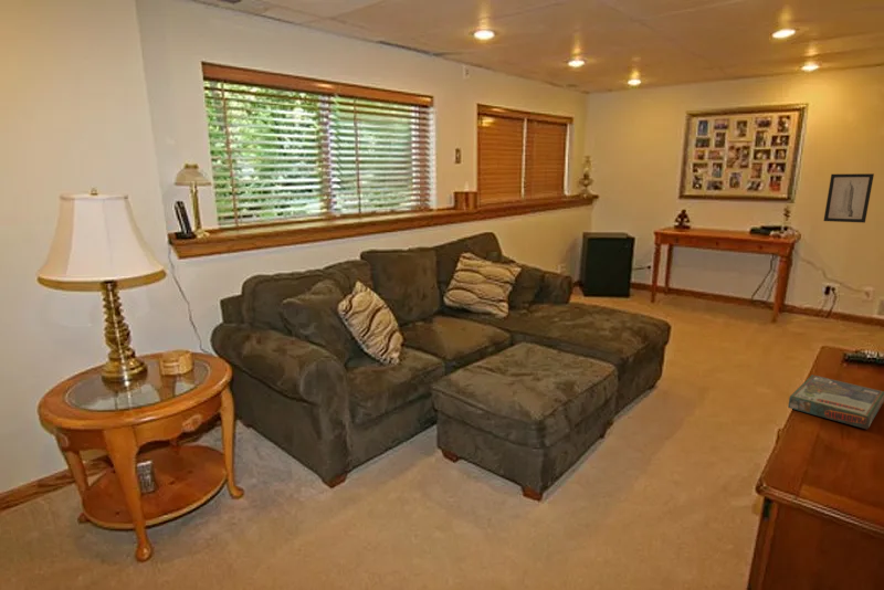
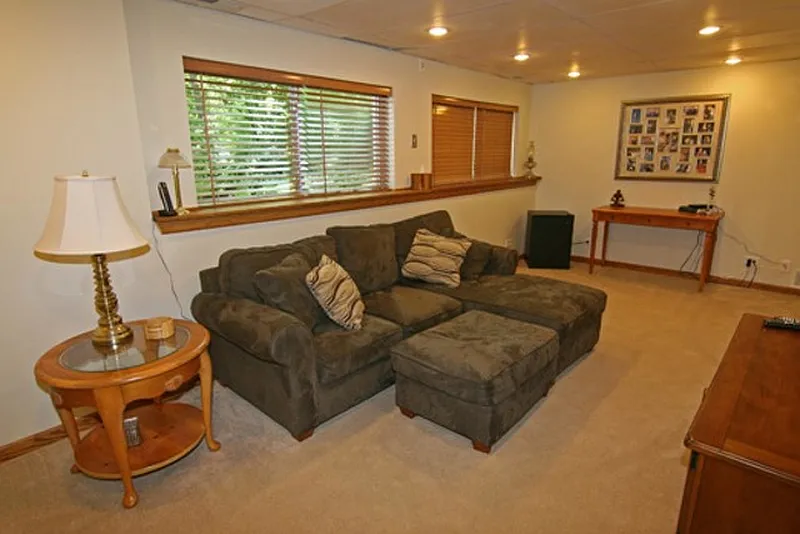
- wall art [822,172,875,224]
- board game [787,373,884,430]
